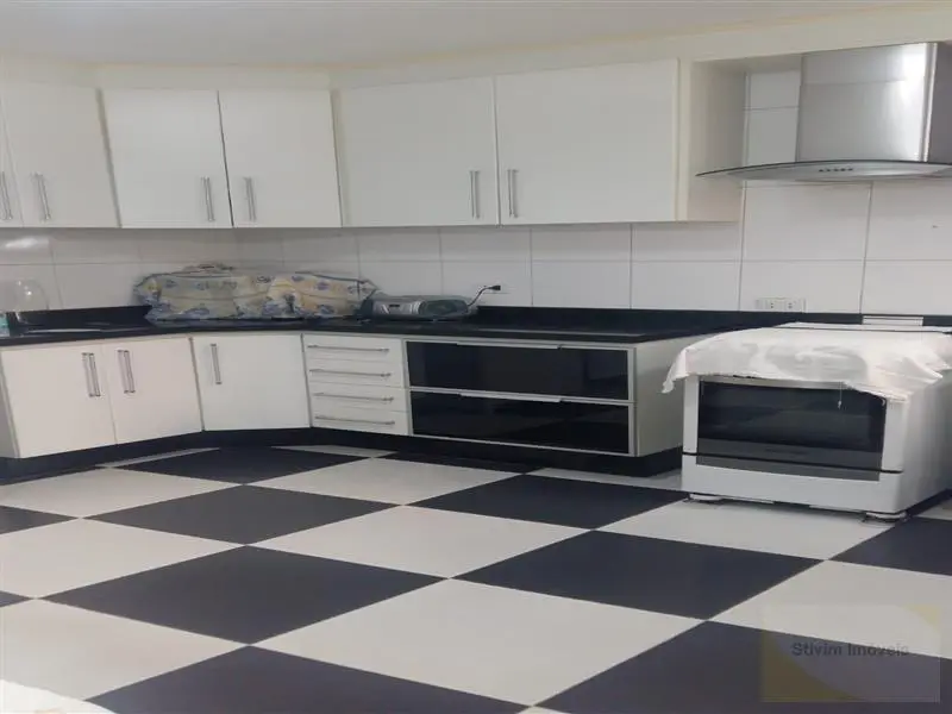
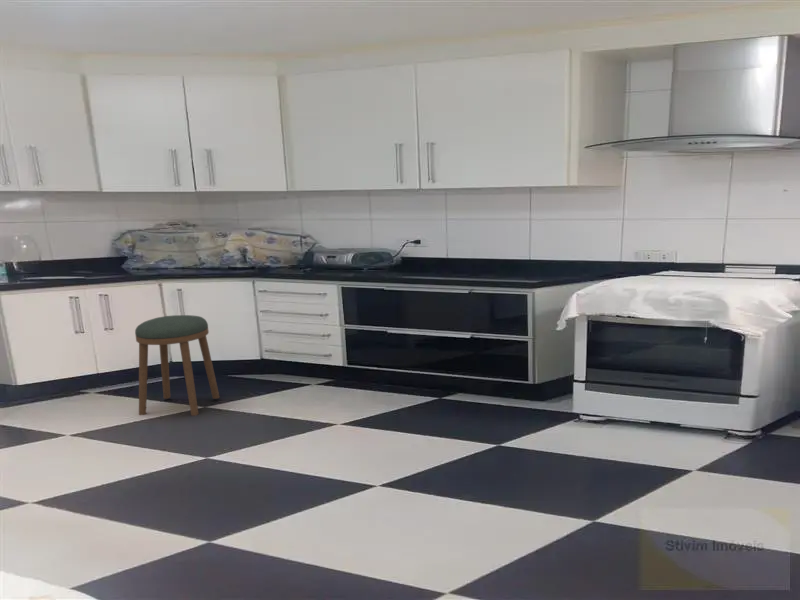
+ stool [134,314,220,417]
